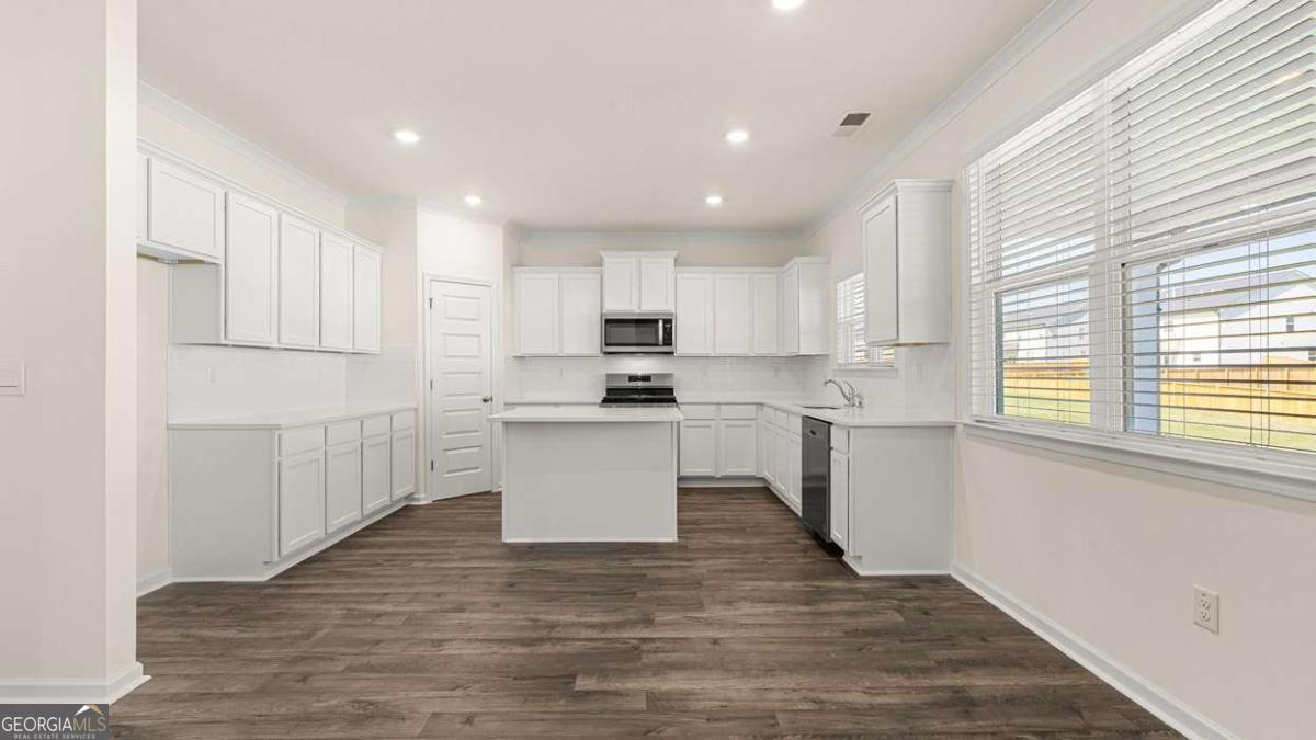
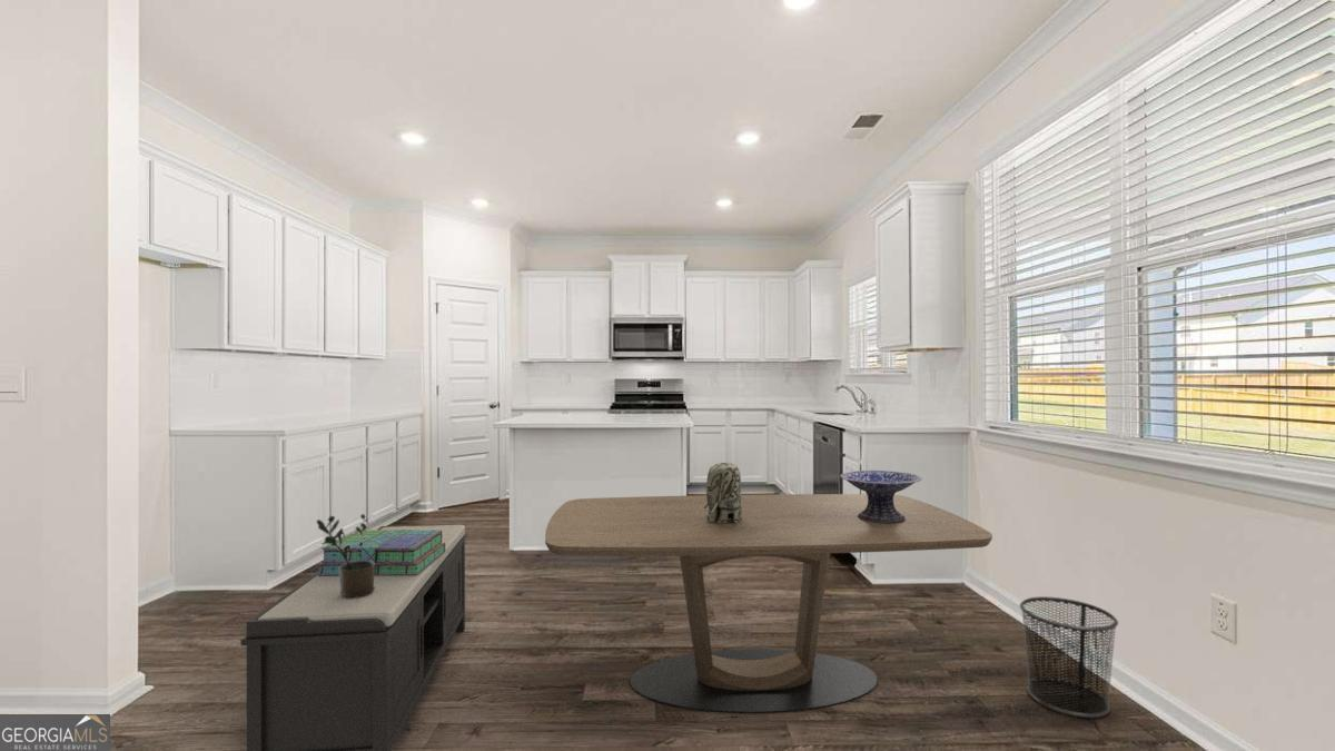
+ toy elephant [703,462,742,523]
+ bench [240,524,468,751]
+ waste bin [1019,595,1119,719]
+ stack of books [316,528,445,575]
+ decorative bowl [839,470,922,523]
+ potted plant [316,513,375,599]
+ dining table [544,493,993,714]
